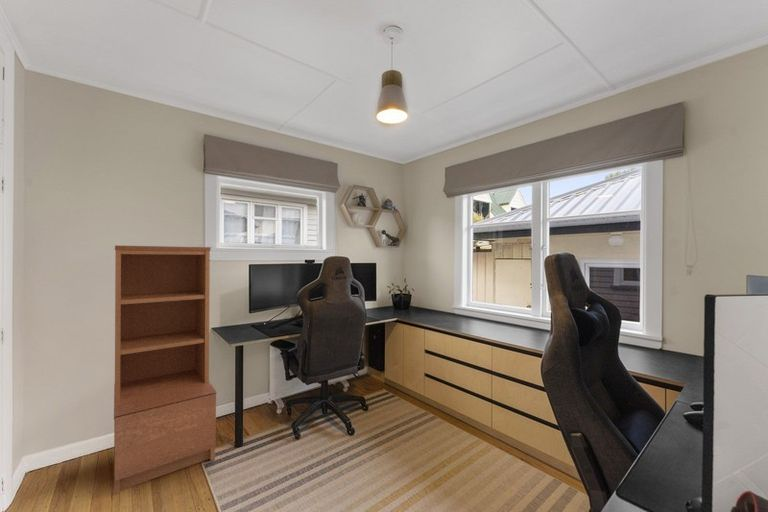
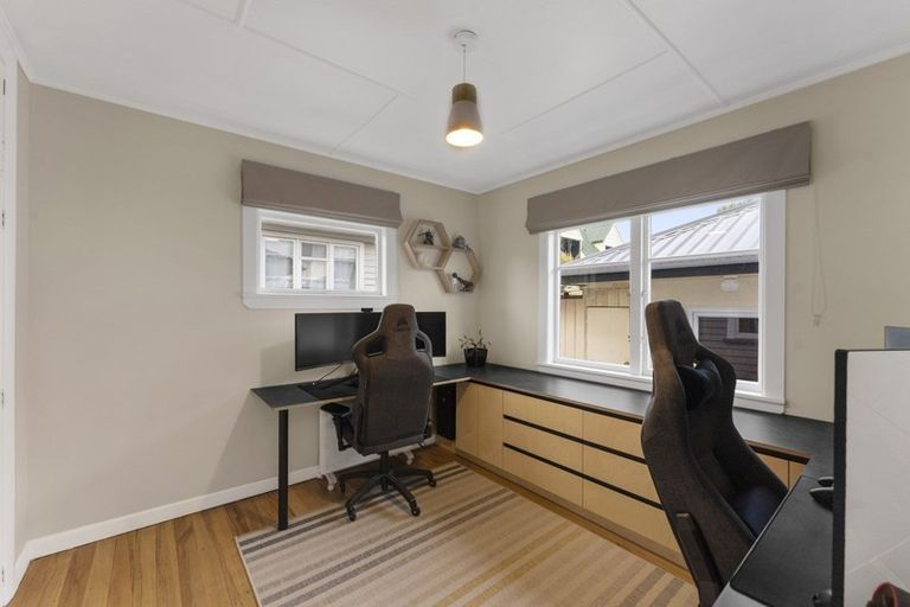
- bookshelf [113,244,218,496]
